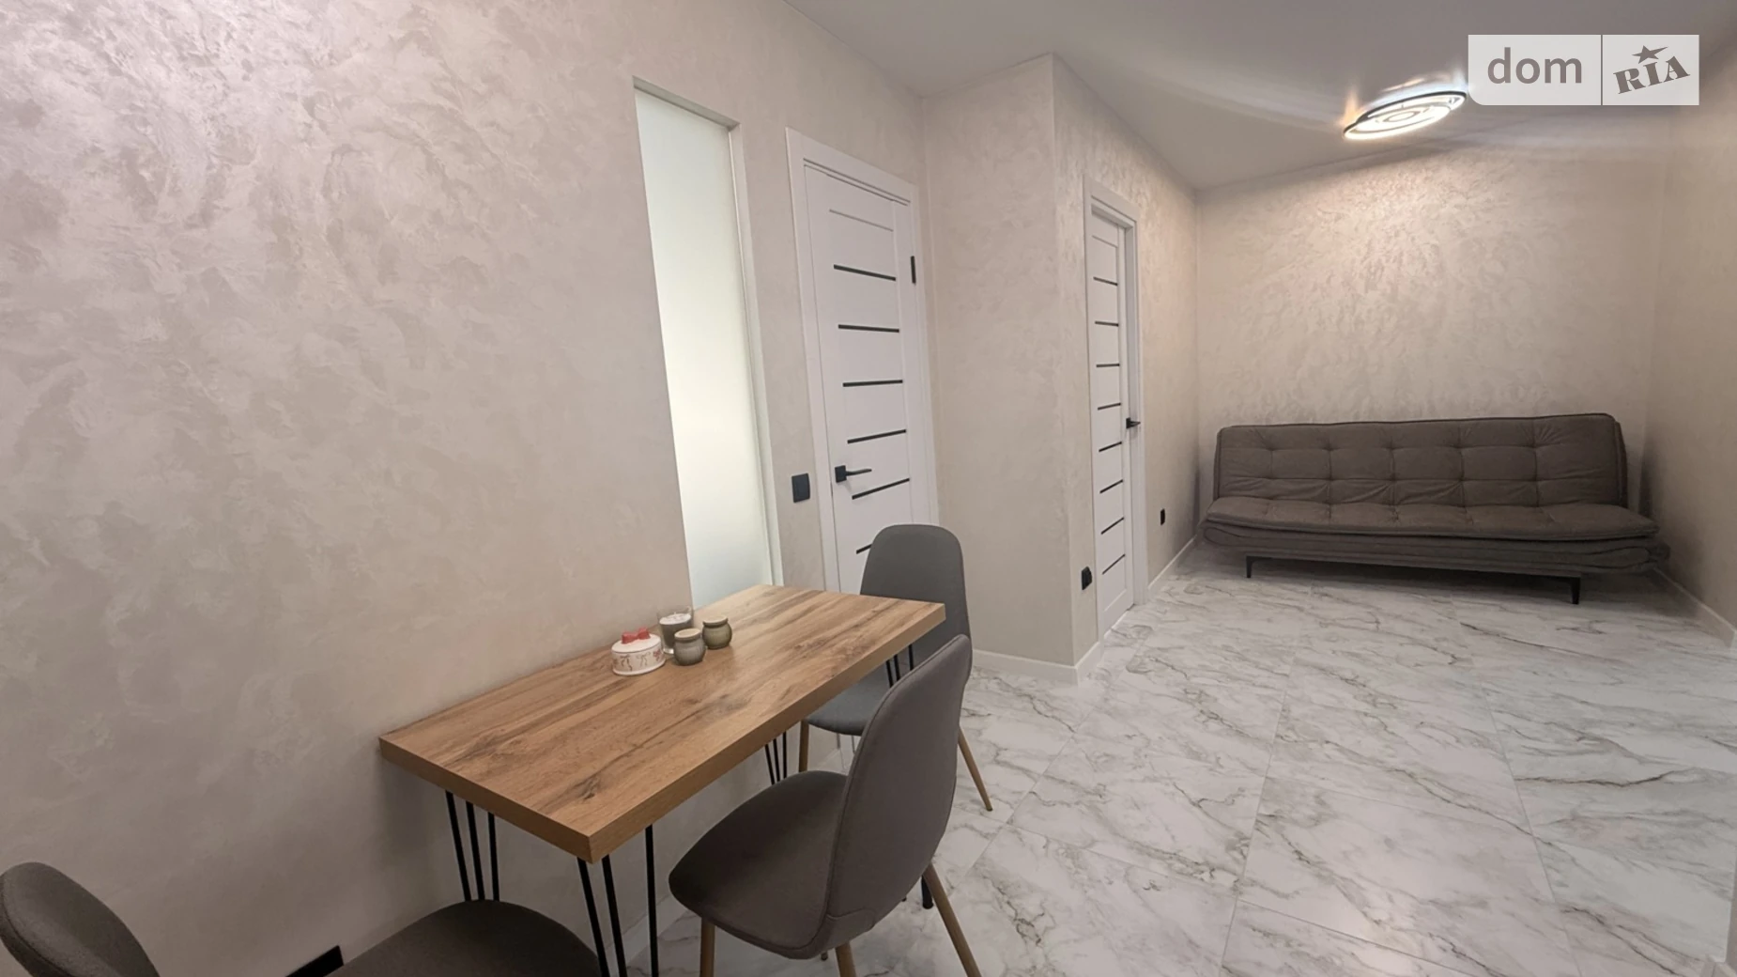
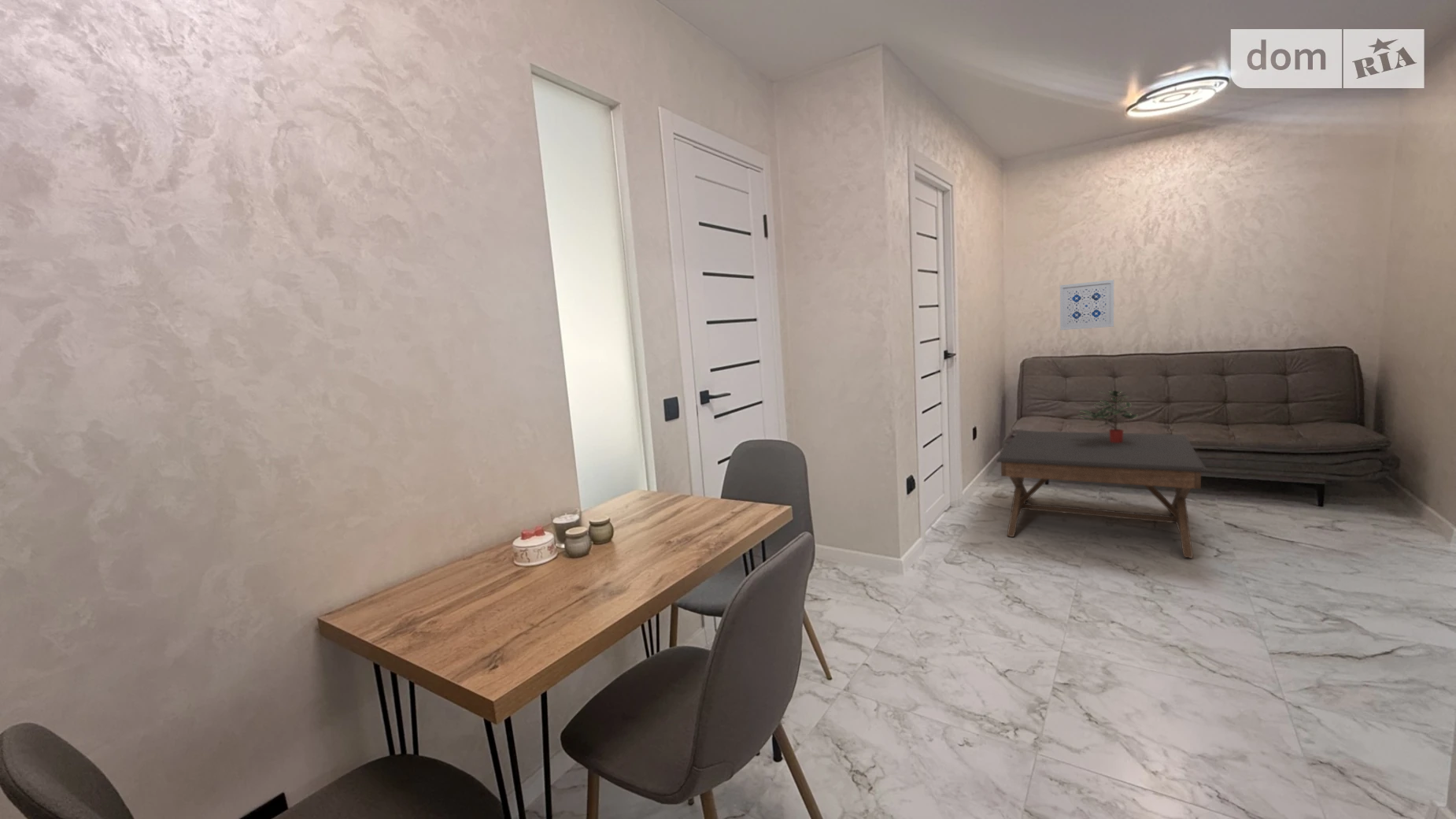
+ wall art [1059,279,1114,331]
+ coffee table [996,430,1208,559]
+ potted plant [1075,390,1139,443]
